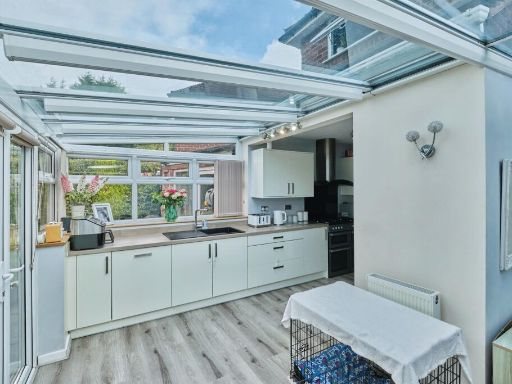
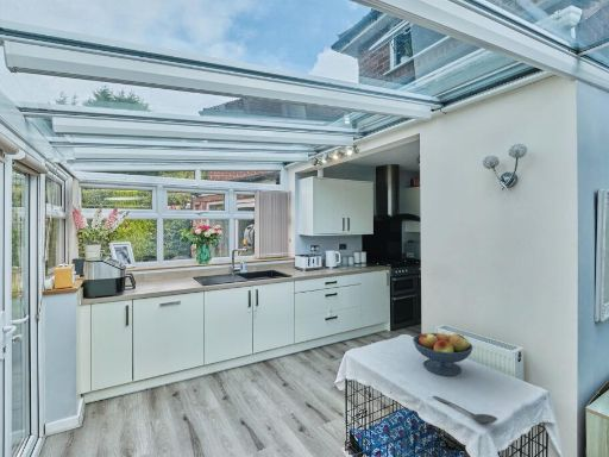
+ stirrer [432,395,498,425]
+ fruit bowl [412,332,473,377]
